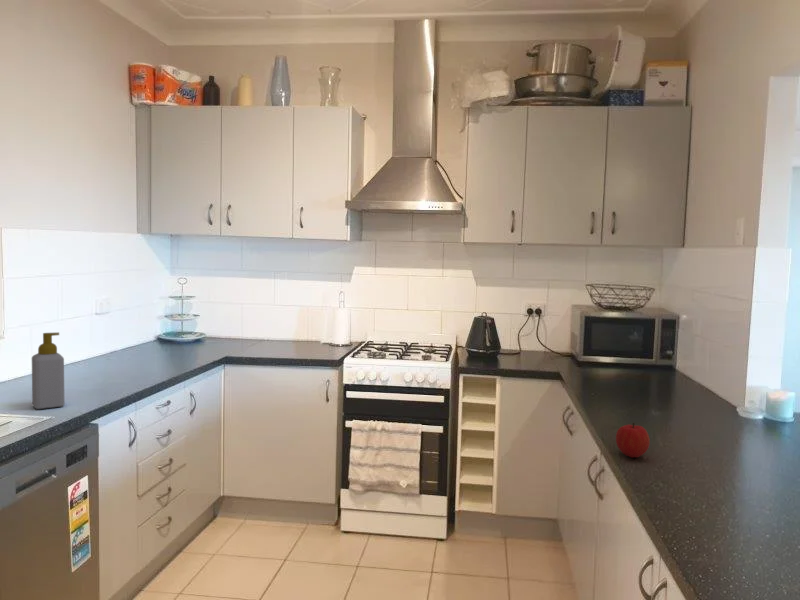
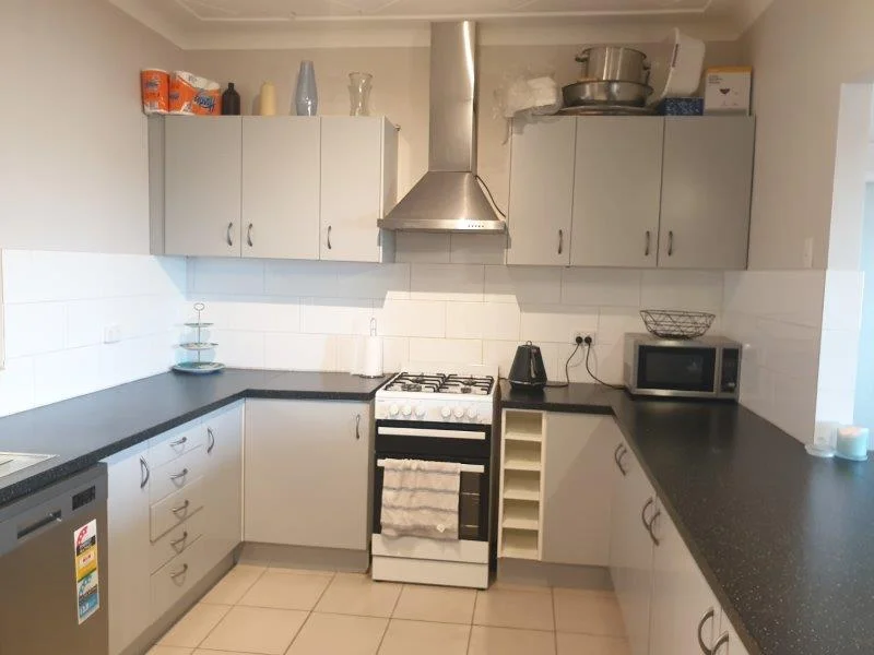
- soap bottle [31,332,65,410]
- fruit [615,422,651,458]
